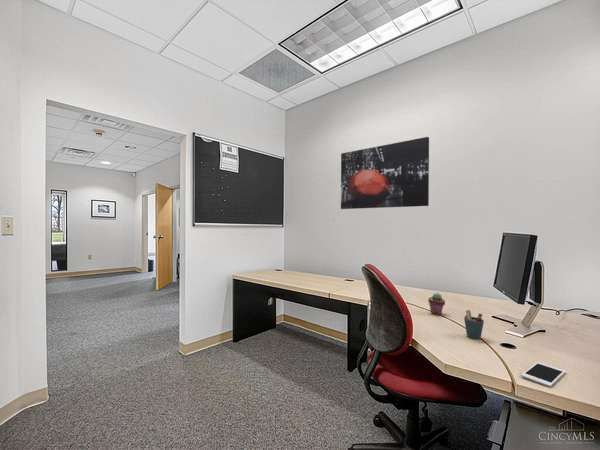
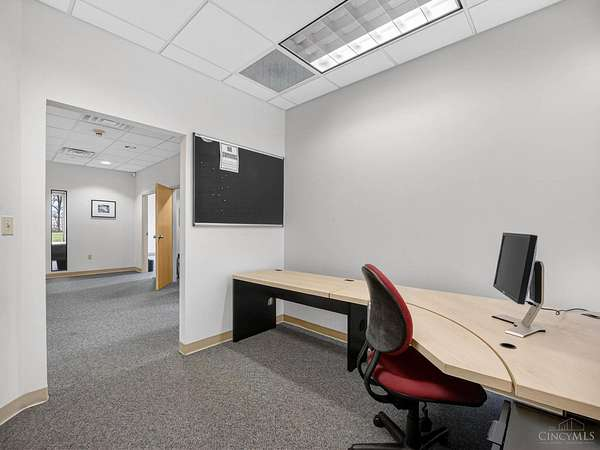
- cell phone [520,361,566,388]
- potted succulent [427,293,446,316]
- pen holder [463,309,485,340]
- wall art [340,136,430,210]
